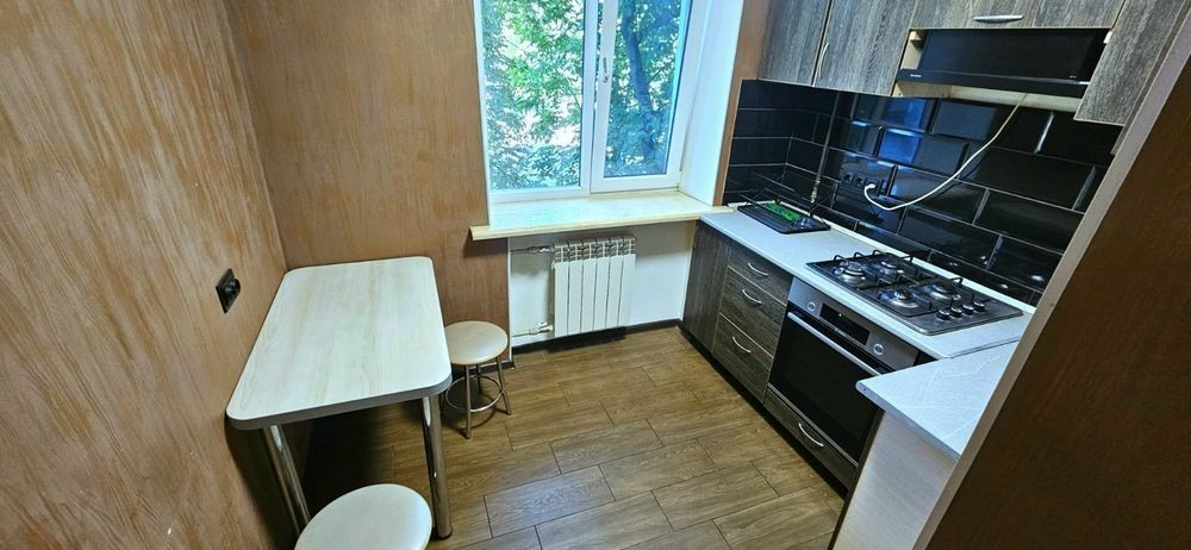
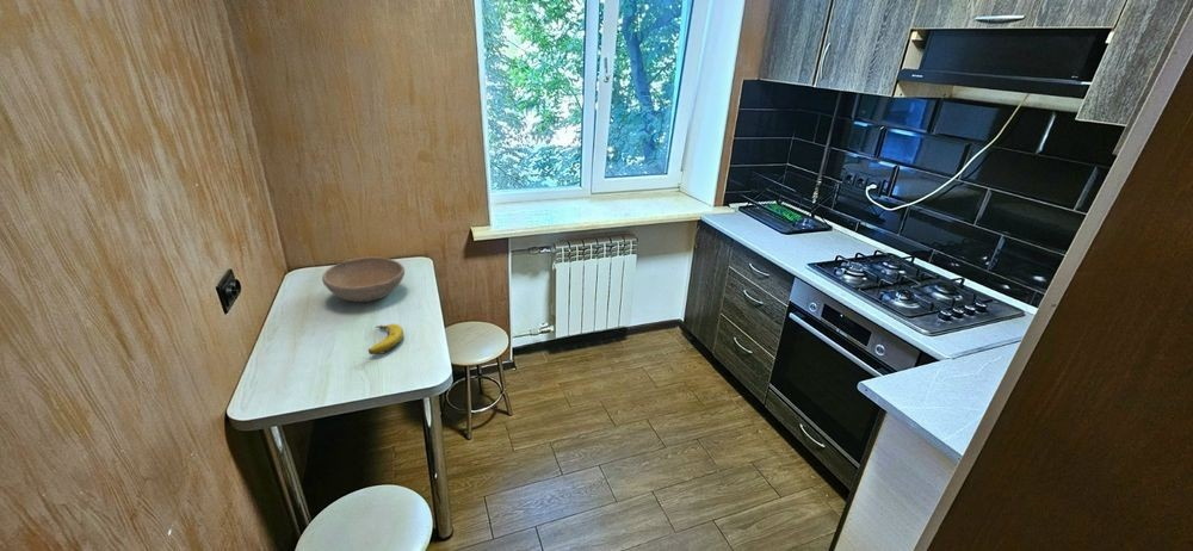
+ banana [367,322,404,355]
+ bowl [321,256,406,303]
